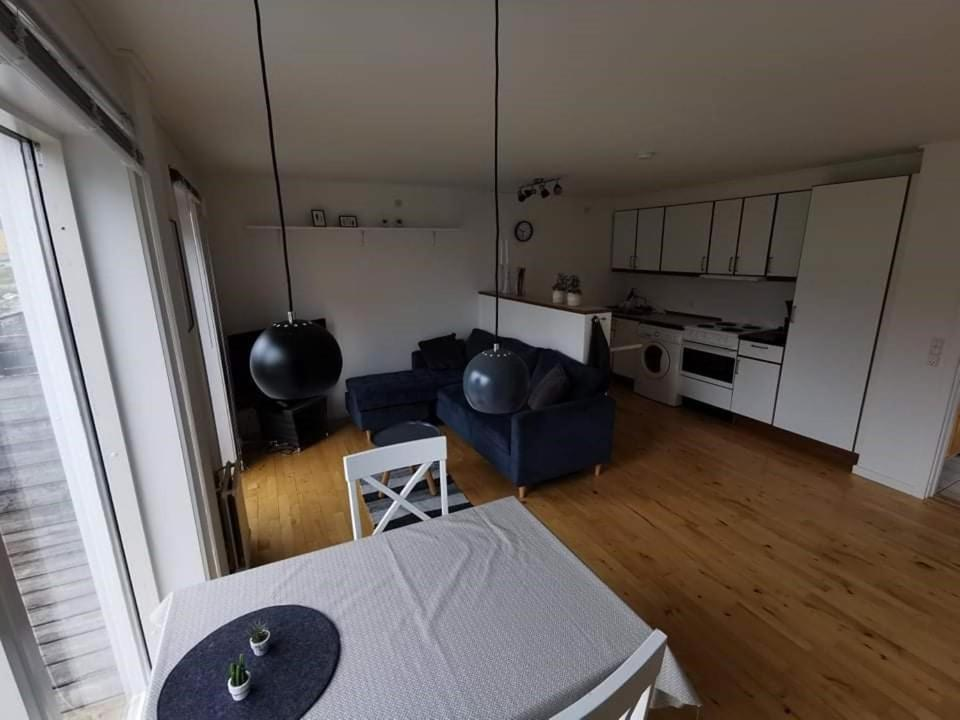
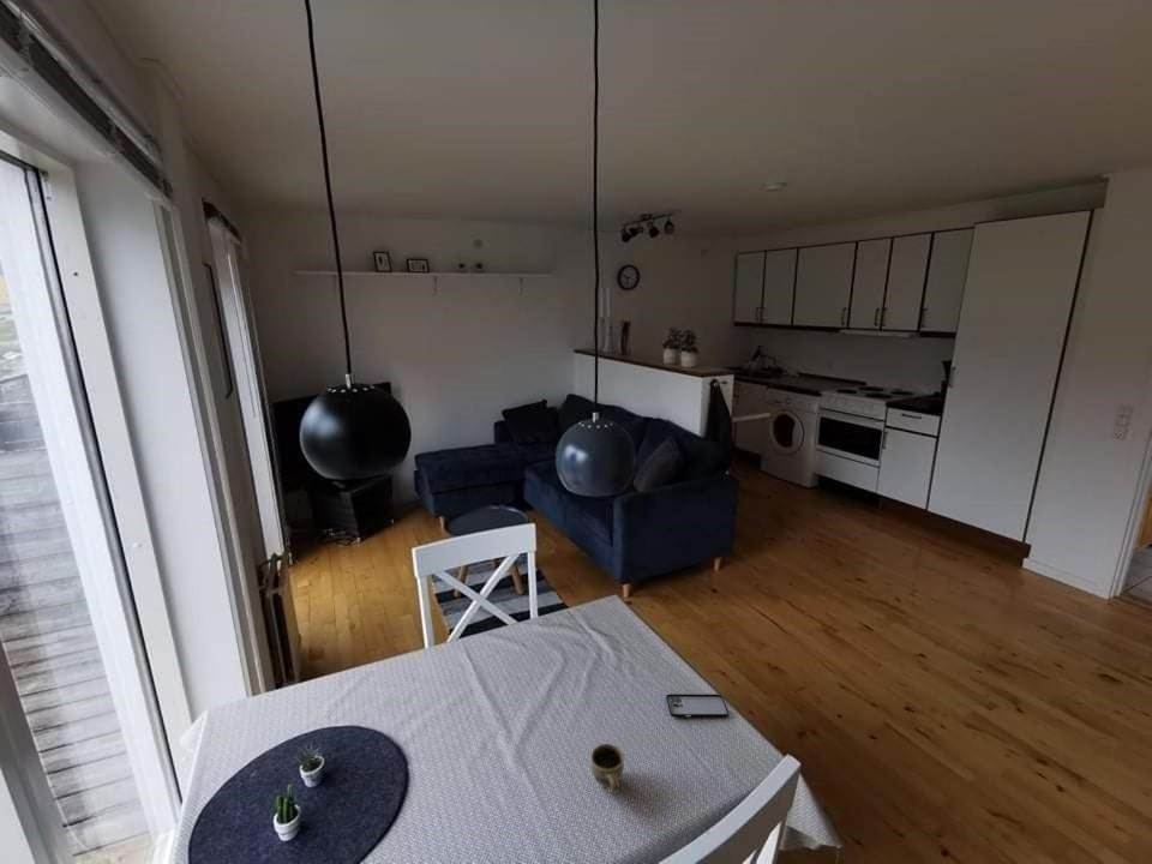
+ smartphone [665,694,730,719]
+ cup [589,743,625,794]
